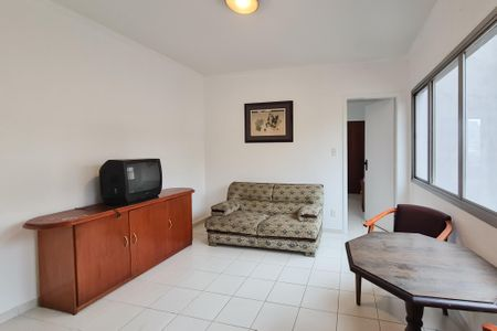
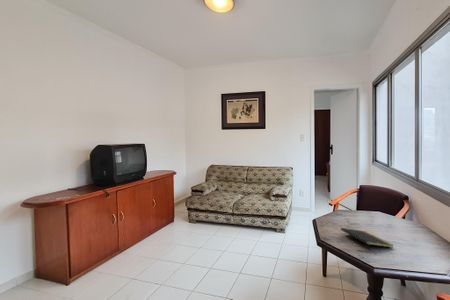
+ notepad [340,227,395,252]
